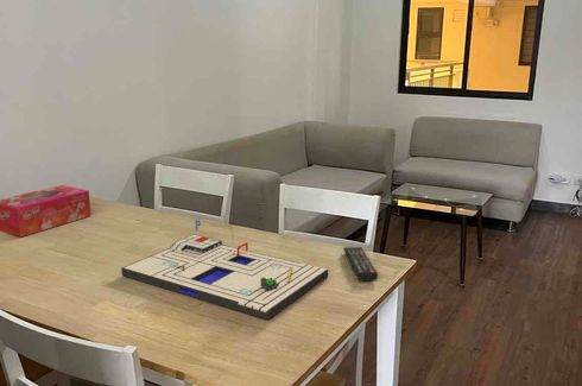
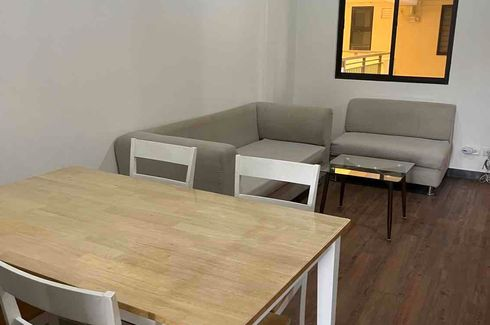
- board game [120,219,329,321]
- remote control [342,246,379,283]
- tissue box [0,184,93,238]
